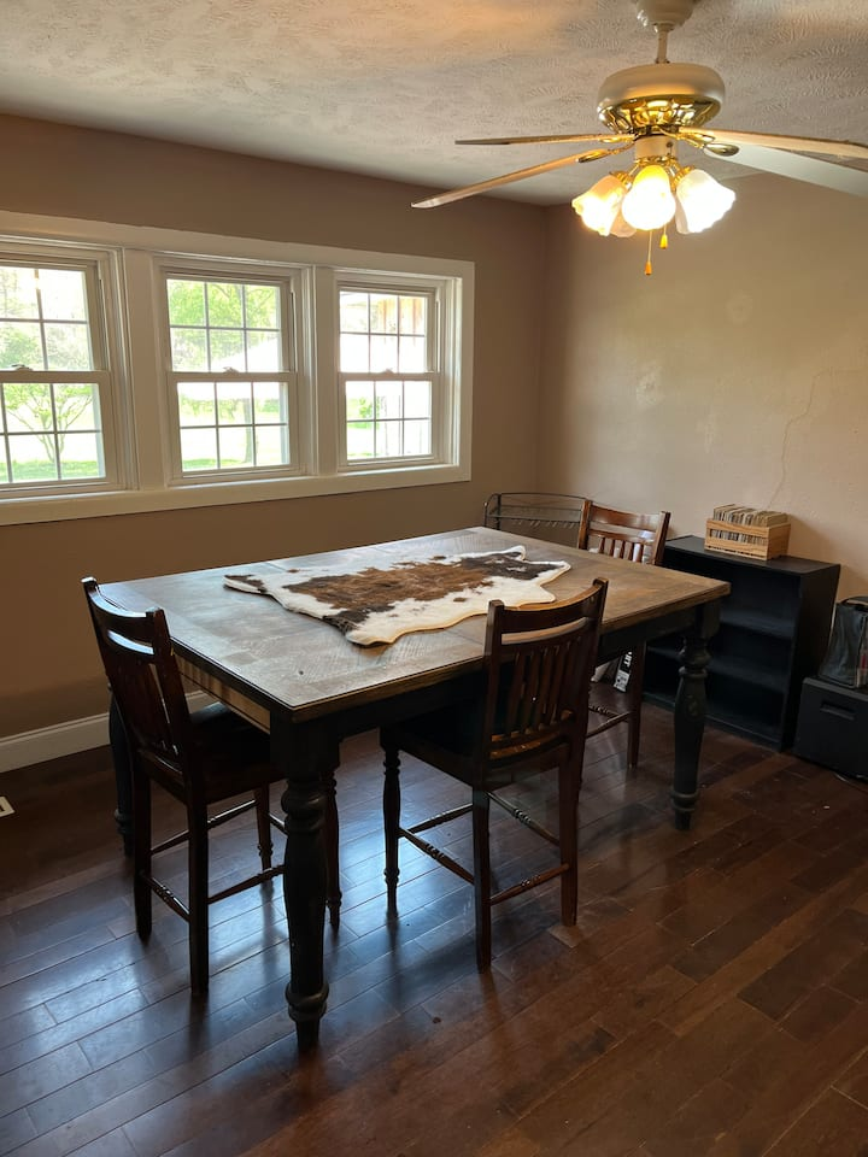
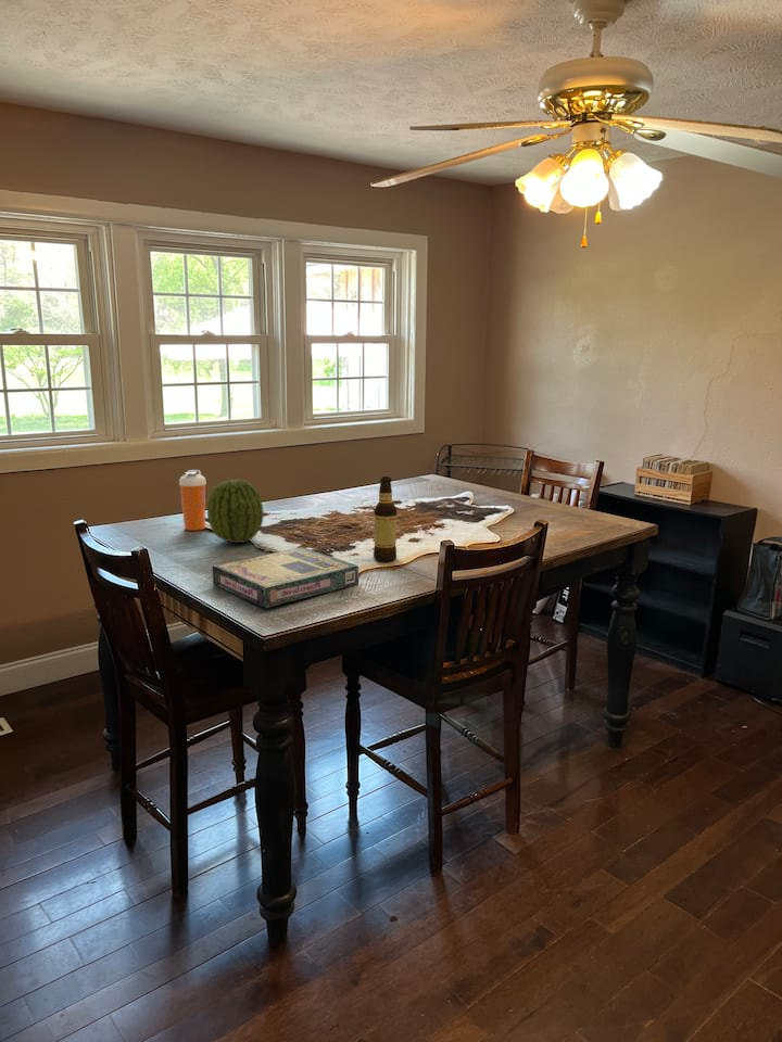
+ bottle [373,475,398,562]
+ fruit [206,479,265,544]
+ video game box [212,546,360,609]
+ shaker bottle [178,469,207,532]
